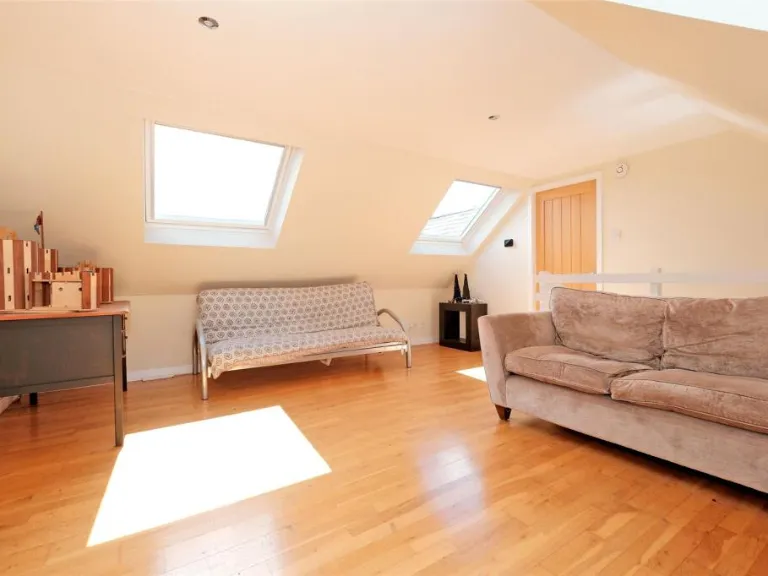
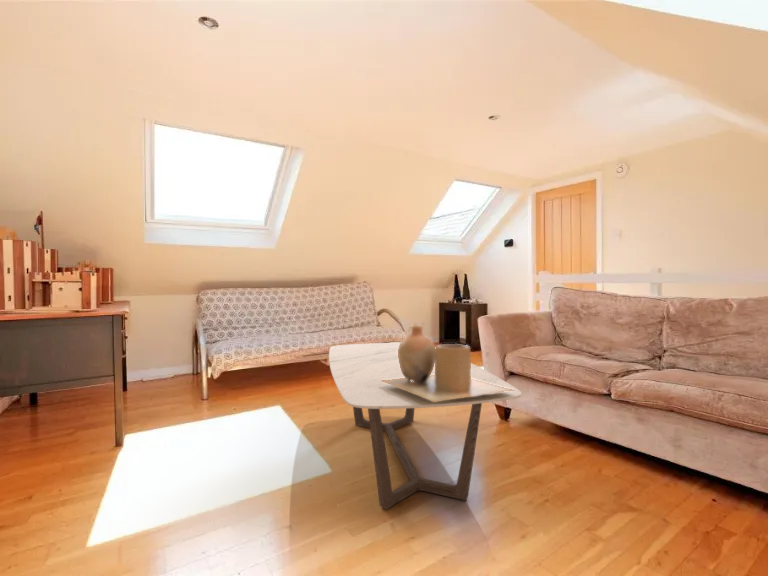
+ vase [382,325,514,402]
+ coffee table [328,342,522,510]
